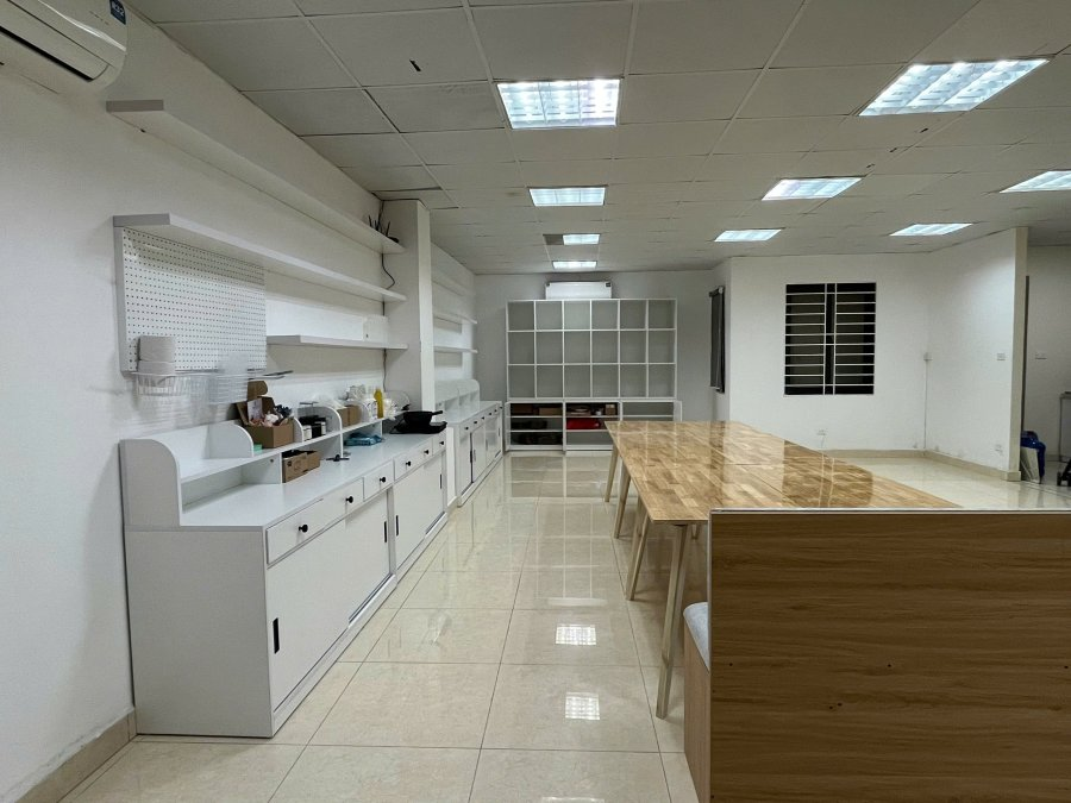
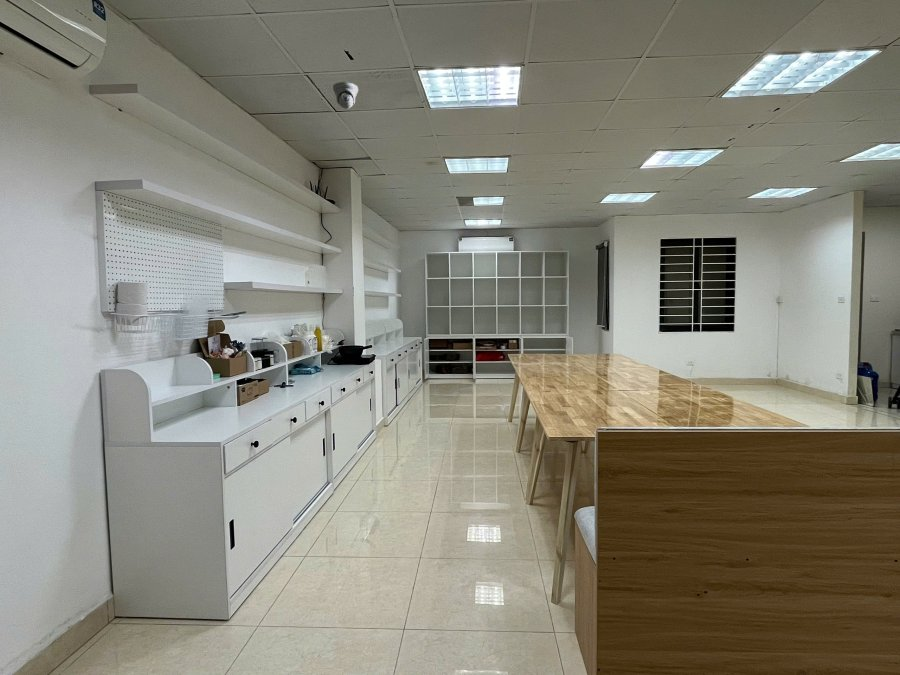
+ security camera [332,81,359,110]
